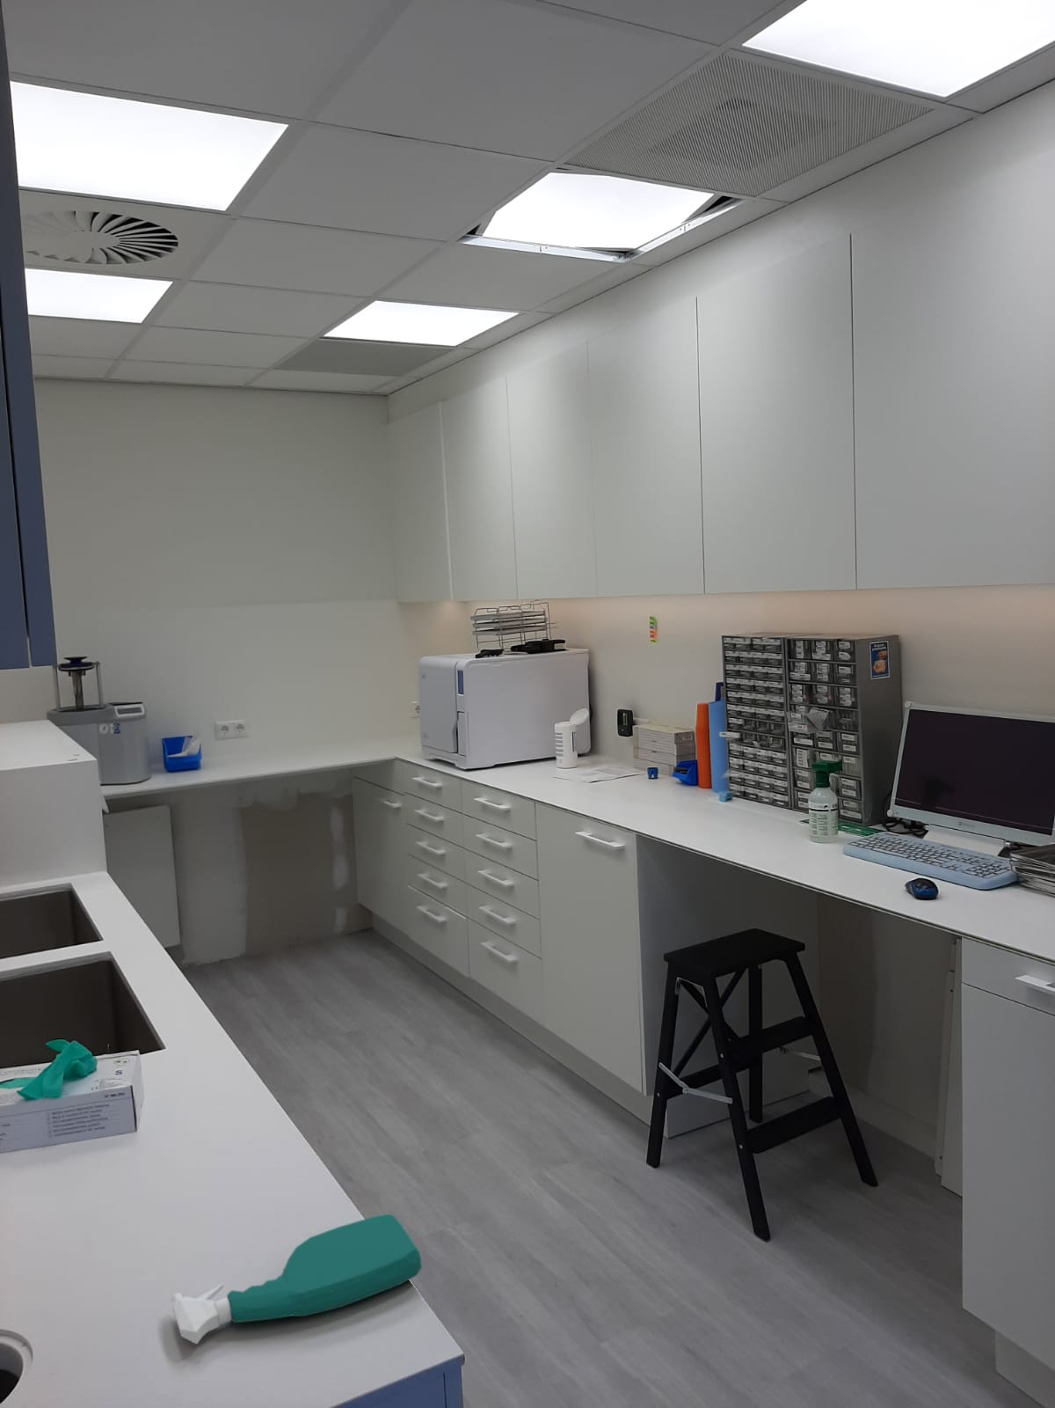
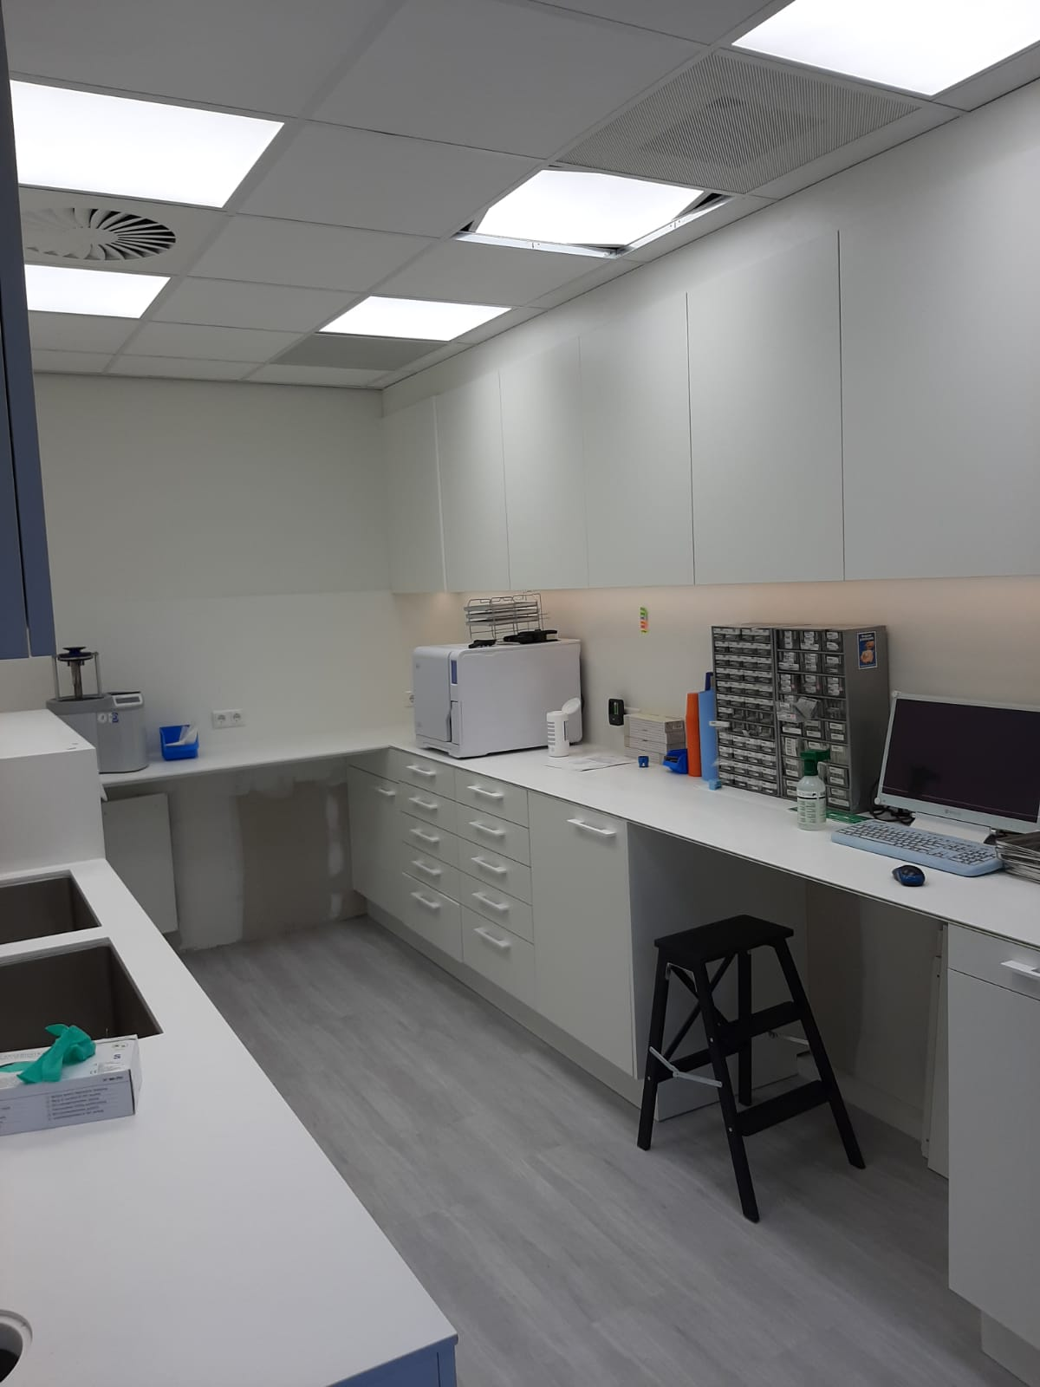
- spray bottle [171,1214,423,1345]
